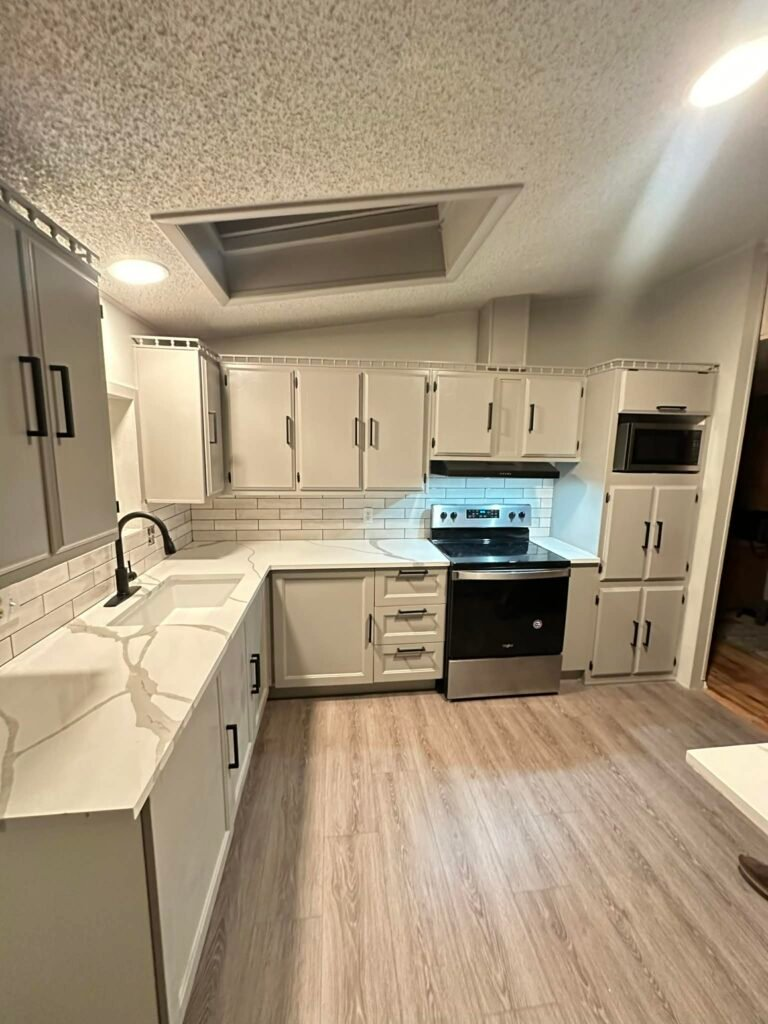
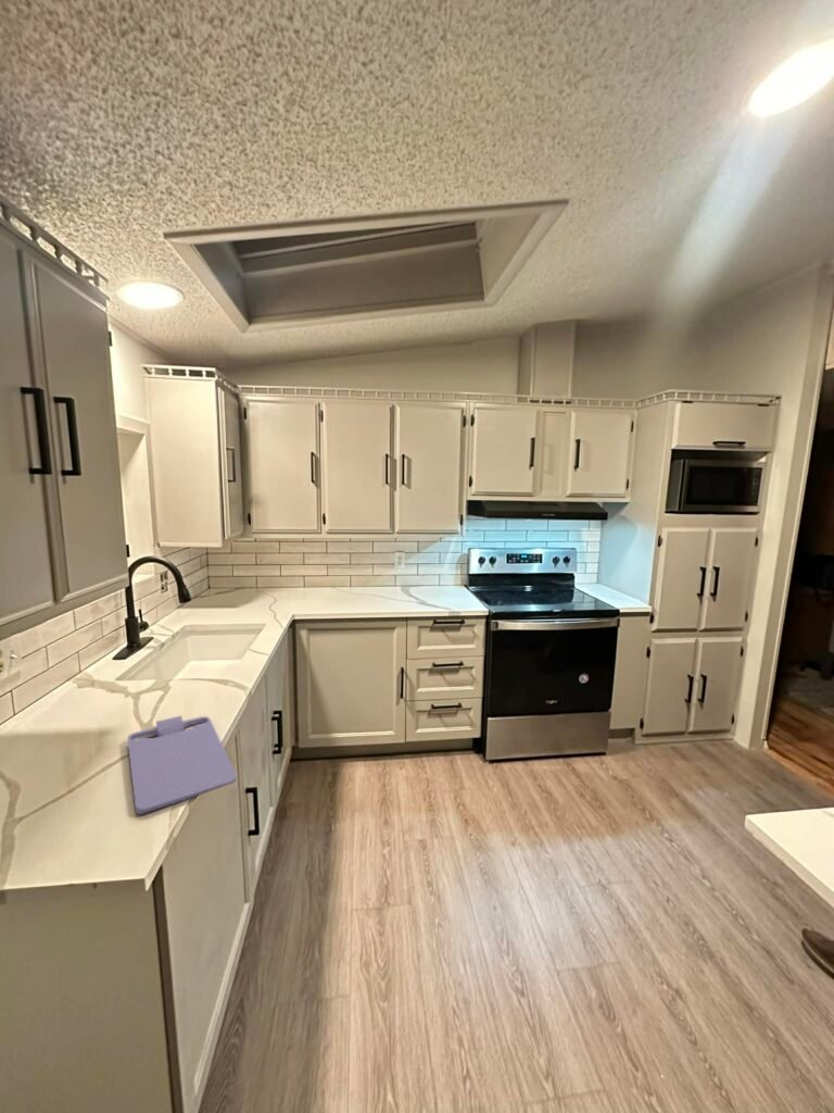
+ cutting board [127,715,238,815]
